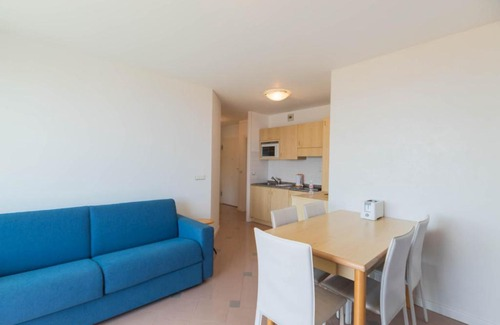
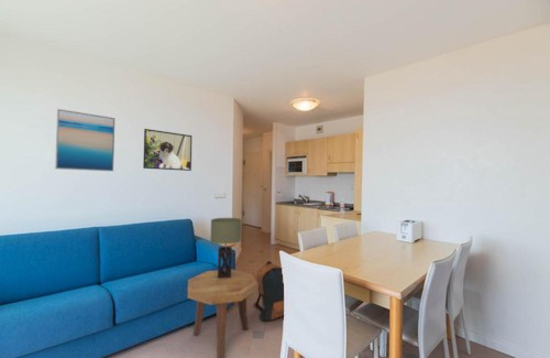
+ table lamp [209,217,242,279]
+ wall art [54,108,116,172]
+ side table [187,268,258,358]
+ backpack [254,260,285,322]
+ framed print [142,128,194,172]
